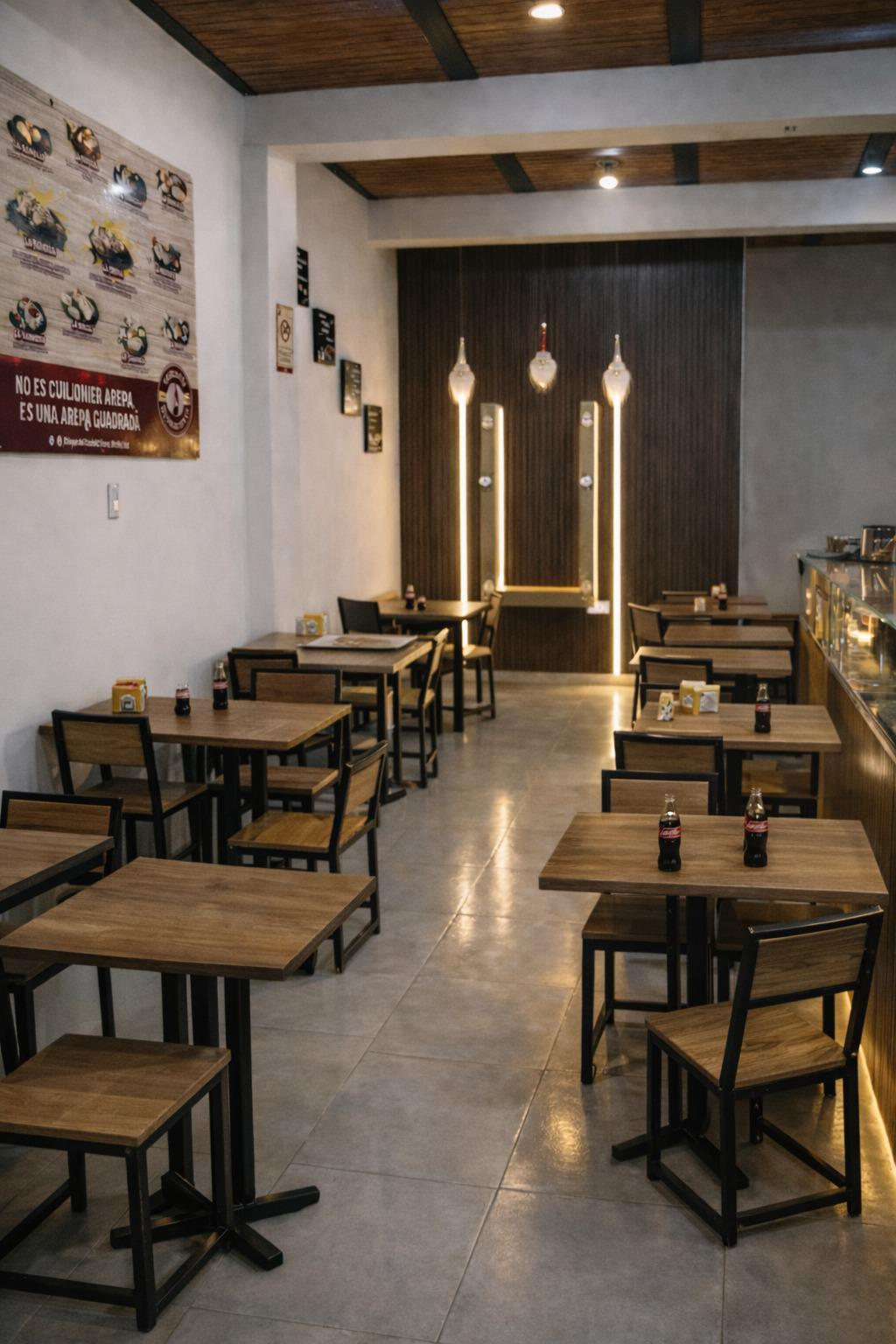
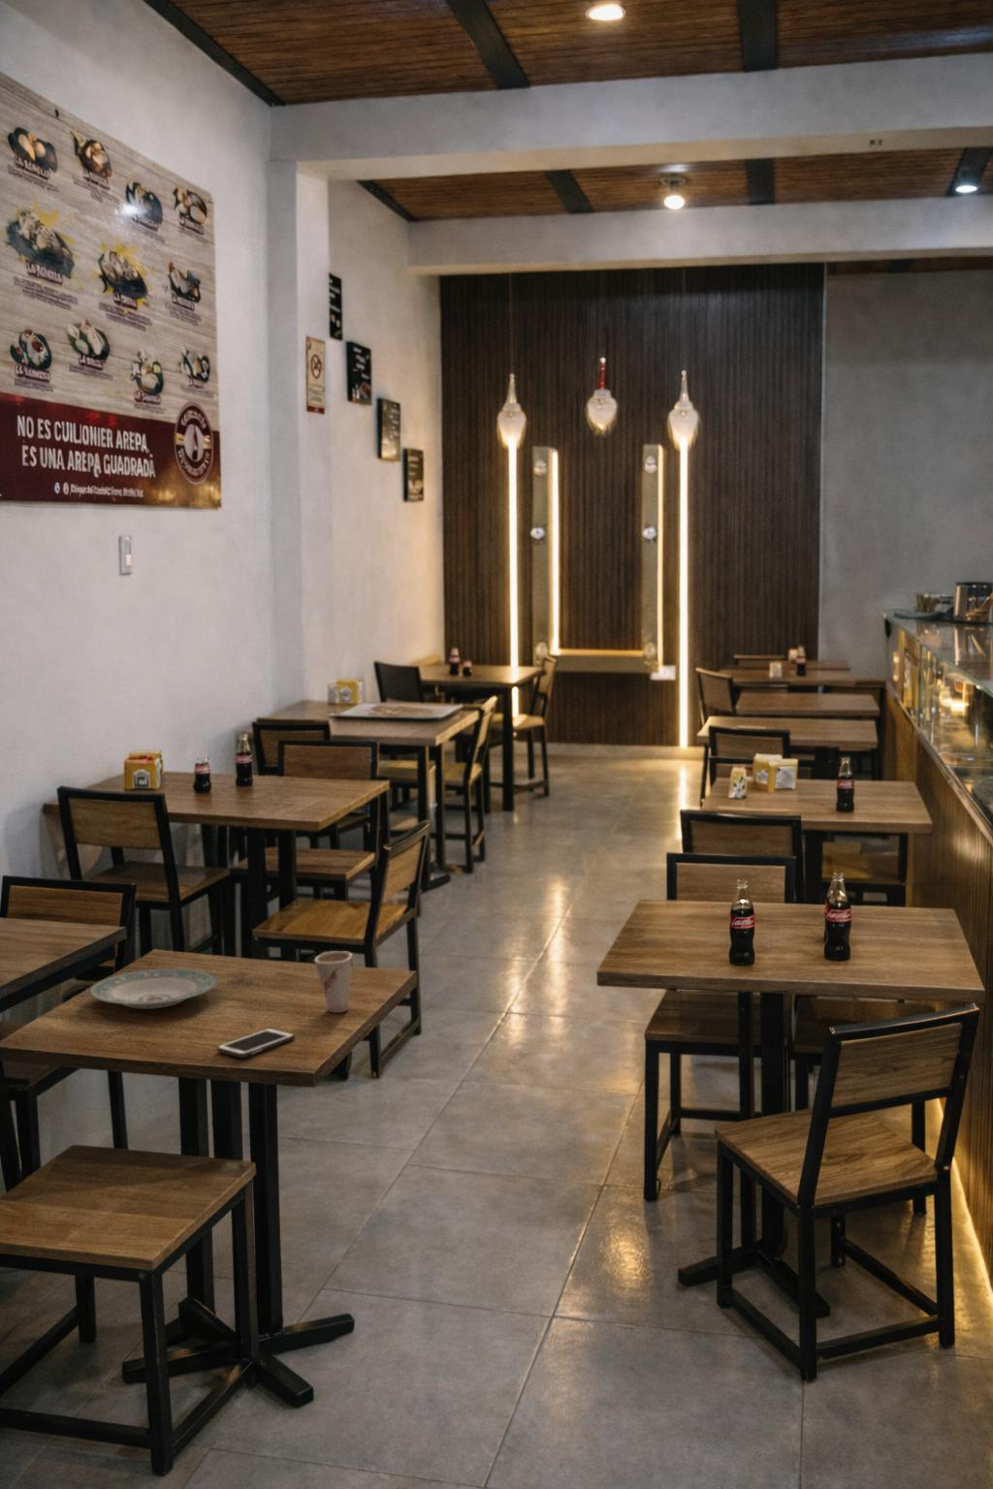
+ plate [89,967,218,1010]
+ cell phone [216,1028,296,1059]
+ cup [314,951,354,1014]
